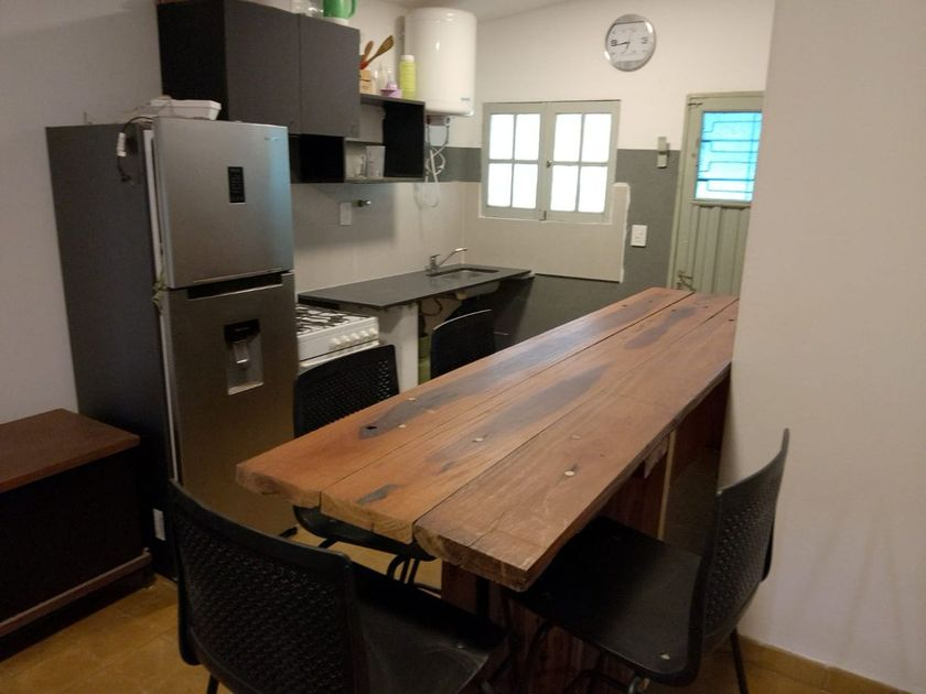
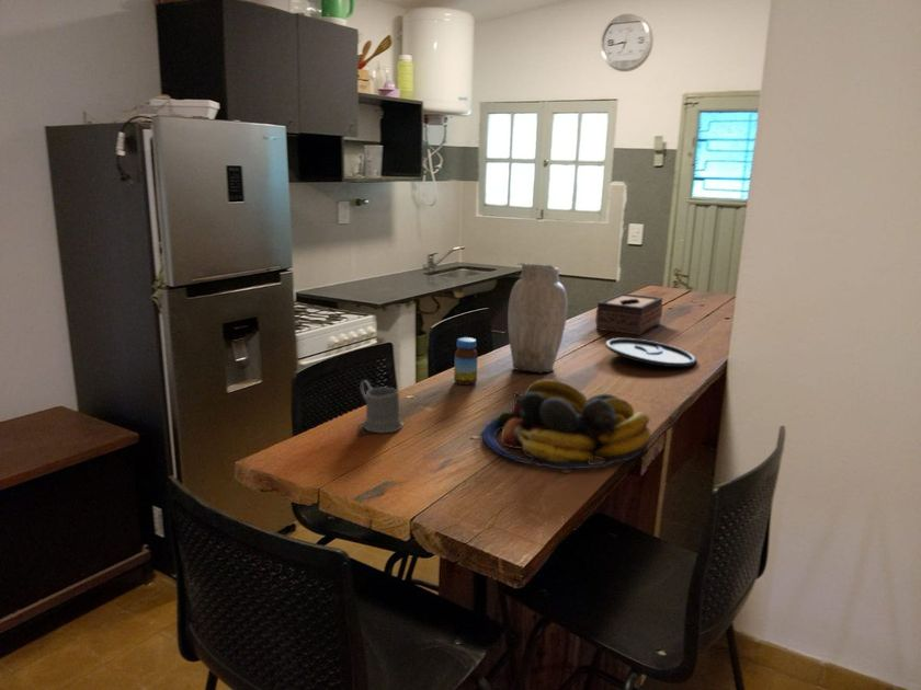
+ vase [507,262,568,375]
+ jar [453,336,479,386]
+ fruit bowl [481,379,651,471]
+ mug [360,380,403,434]
+ tissue box [594,292,663,336]
+ plate [604,337,697,368]
